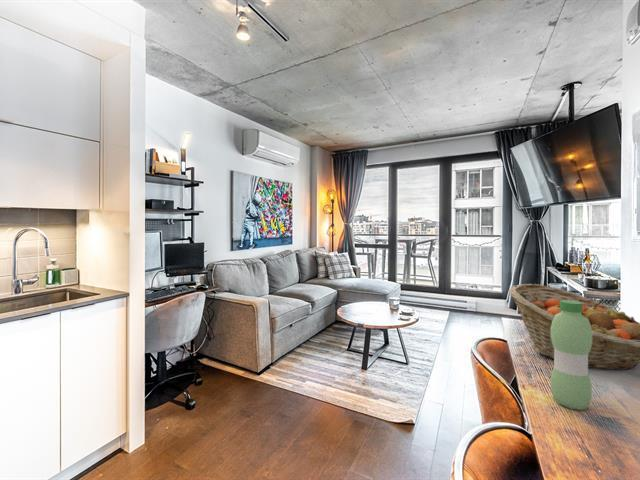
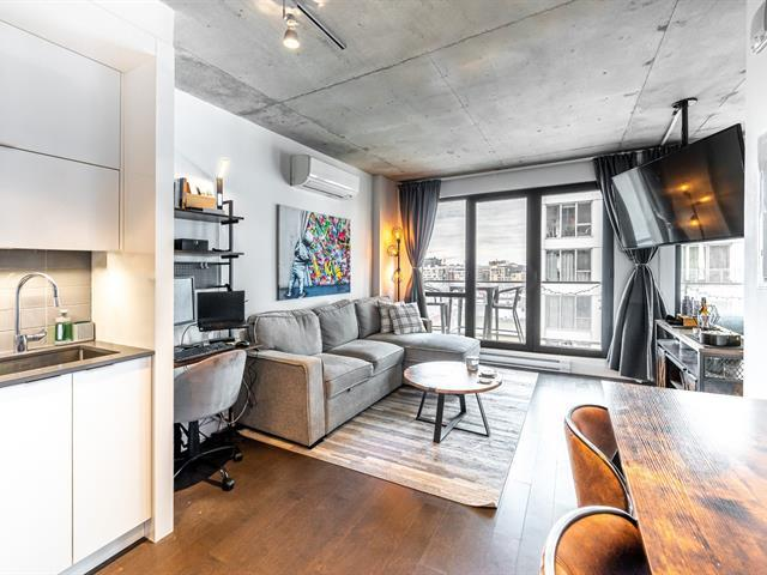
- fruit basket [508,283,640,371]
- water bottle [550,300,593,411]
